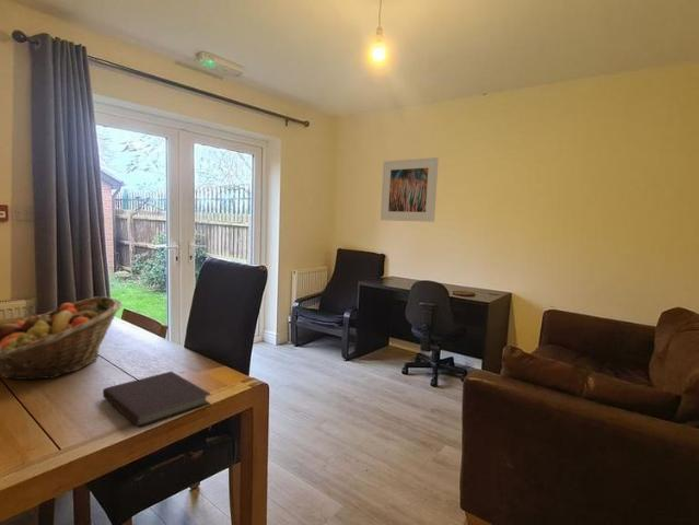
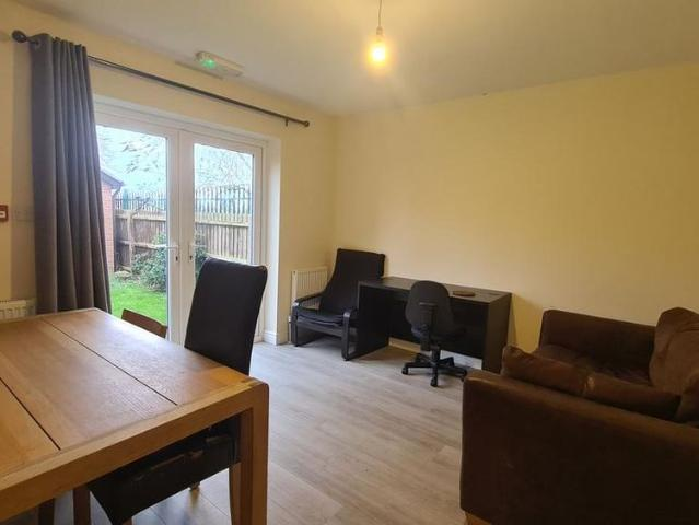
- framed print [380,156,440,223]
- fruit basket [0,295,124,381]
- notebook [102,371,212,429]
